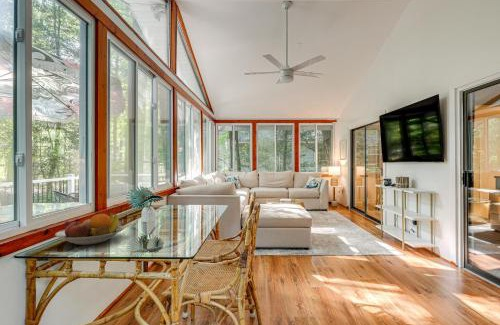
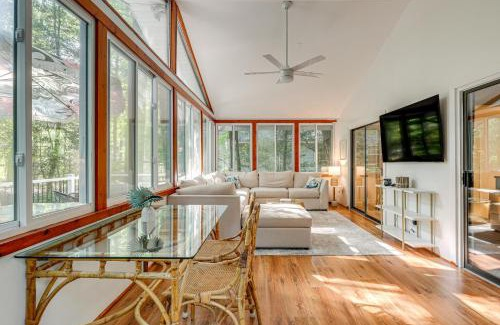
- fruit bowl [54,212,125,246]
